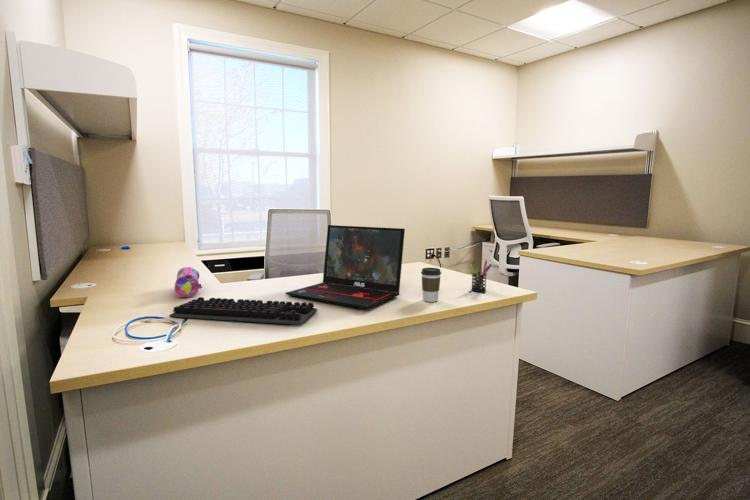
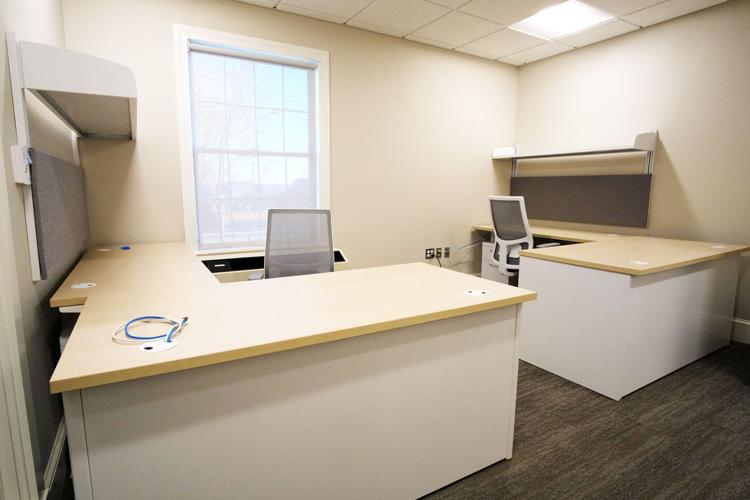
- coffee cup [420,267,442,303]
- laptop [285,224,406,310]
- pen holder [469,260,492,293]
- pencil case [174,266,203,298]
- computer keyboard [168,296,318,326]
